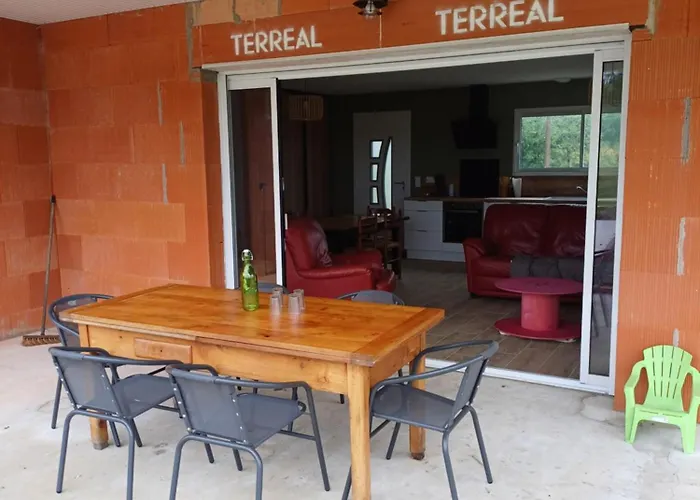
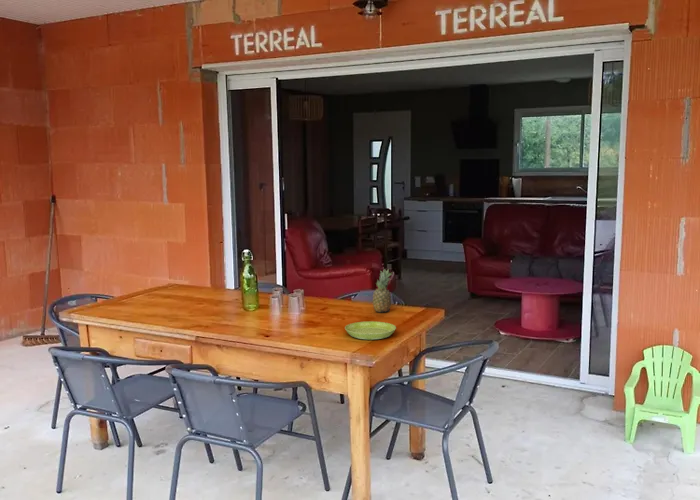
+ fruit [372,268,394,313]
+ saucer [344,320,397,341]
